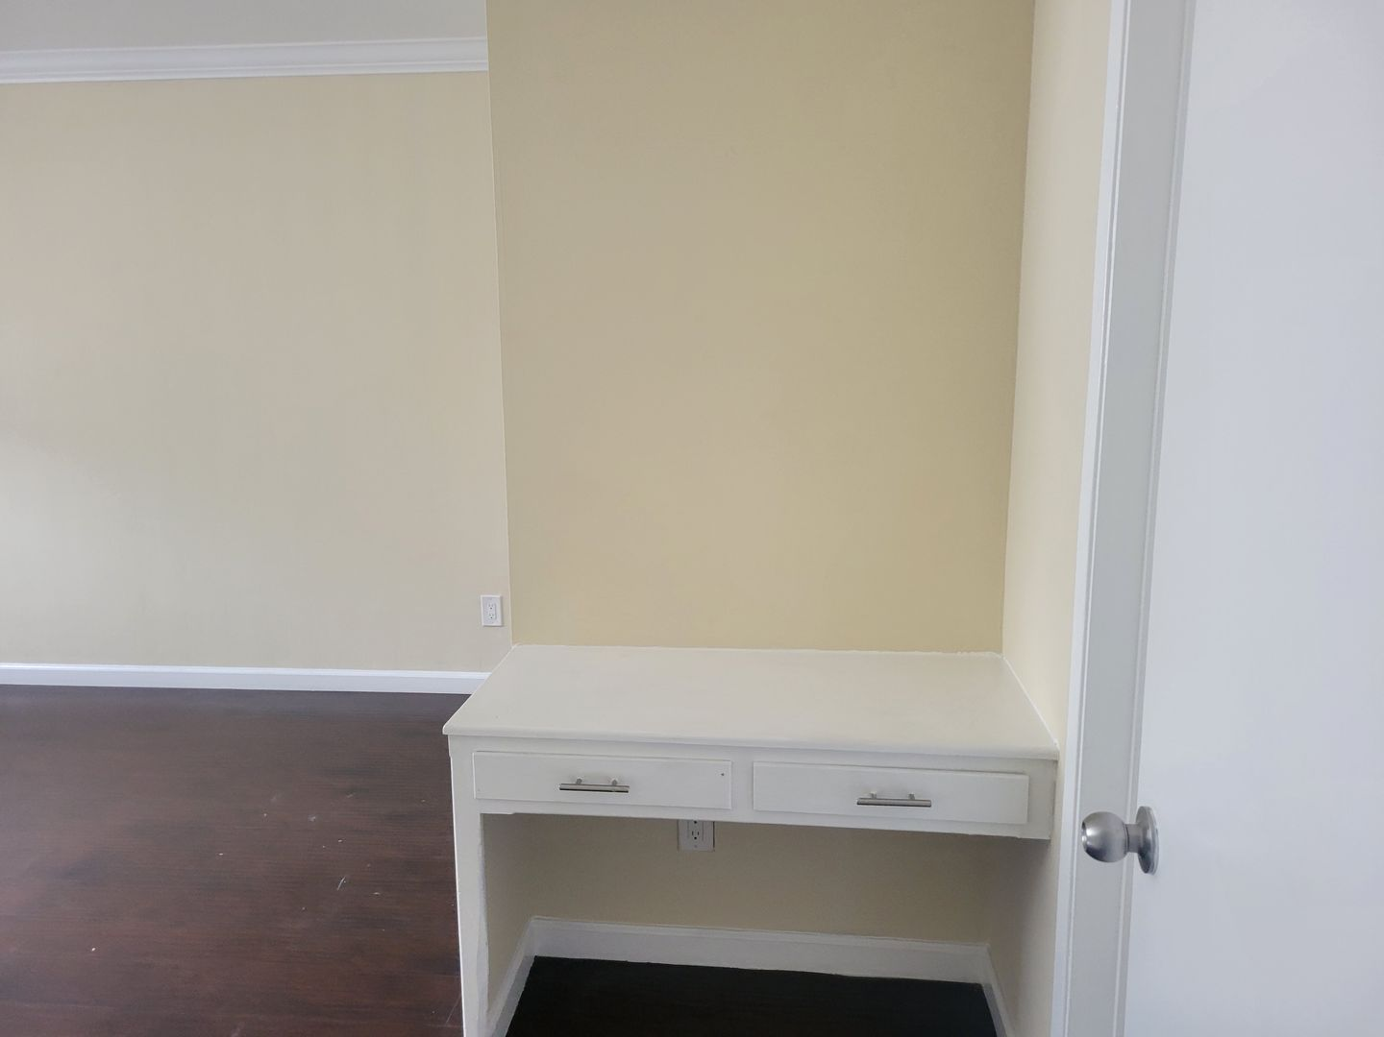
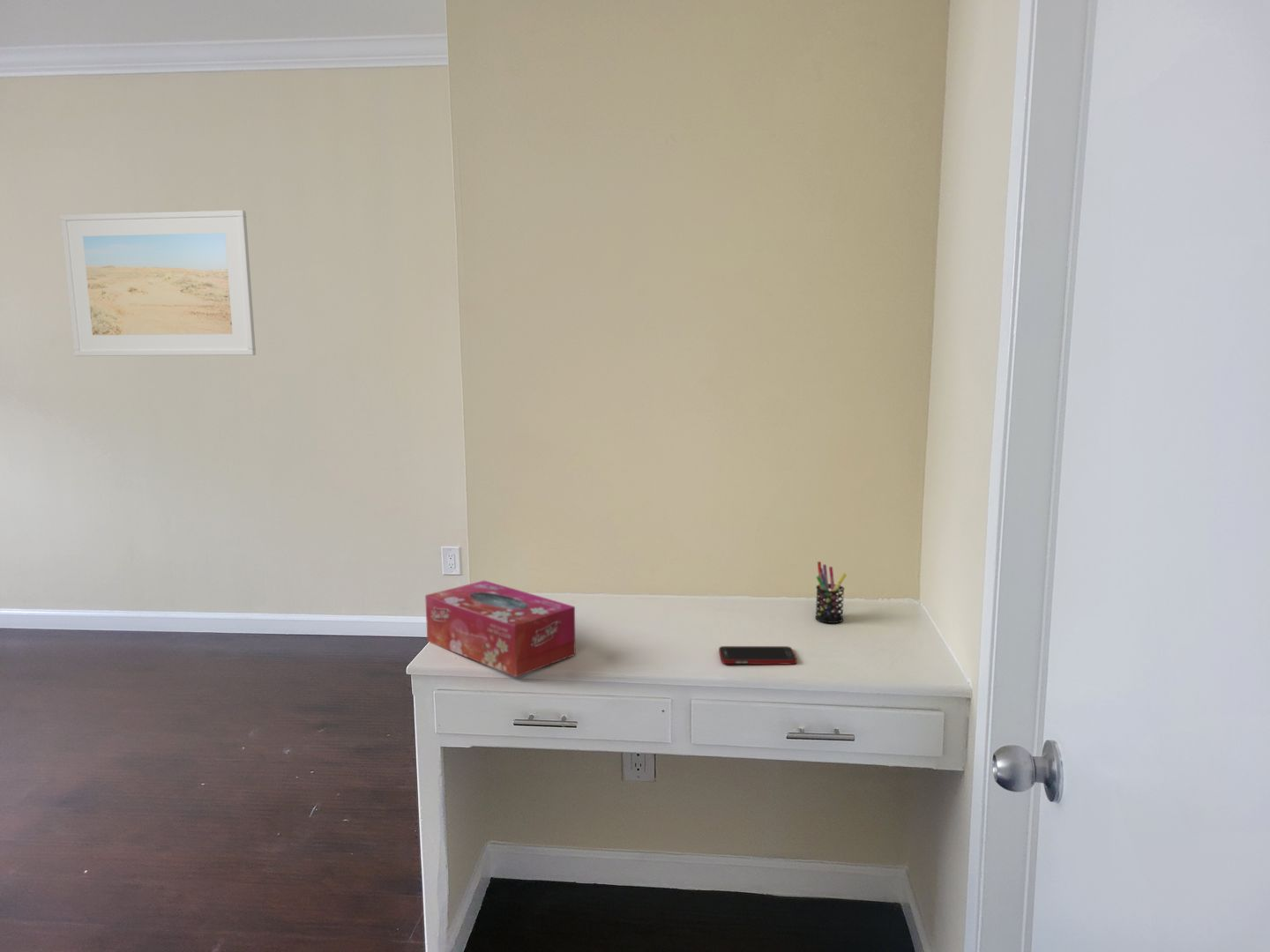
+ pen holder [814,561,848,624]
+ tissue box [424,579,577,678]
+ cell phone [718,645,798,666]
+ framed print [59,209,257,357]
